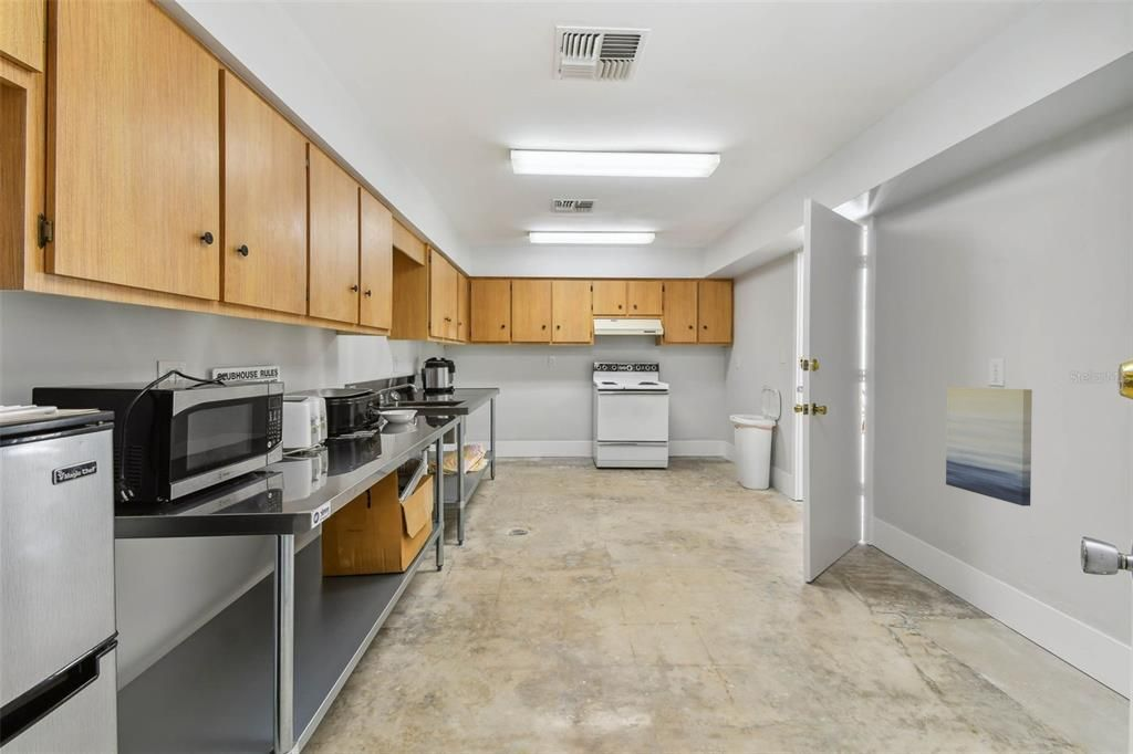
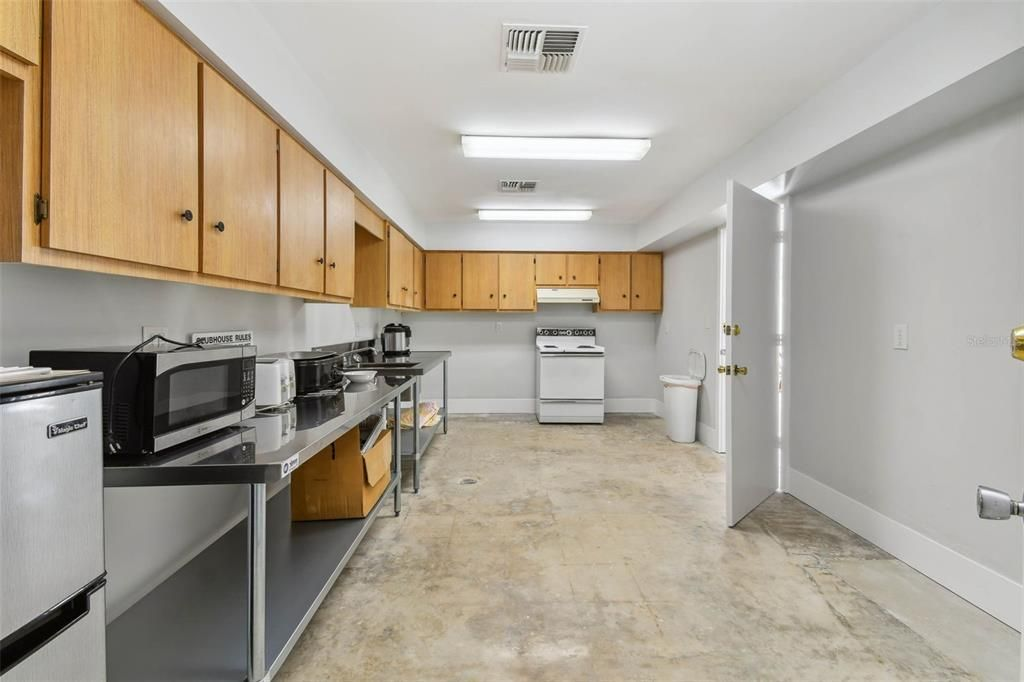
- wall art [945,386,1033,507]
